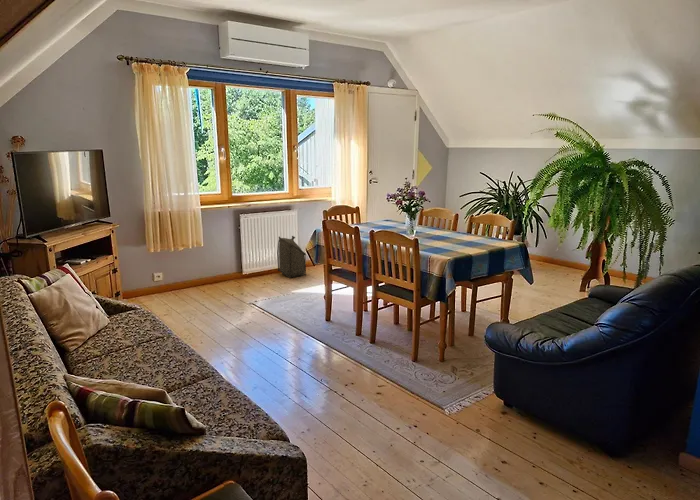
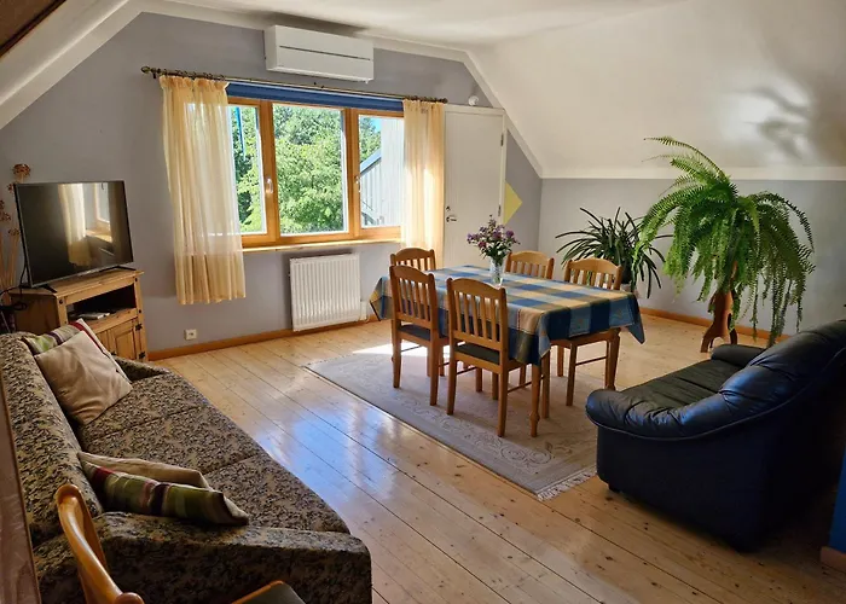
- backpack [276,235,308,279]
